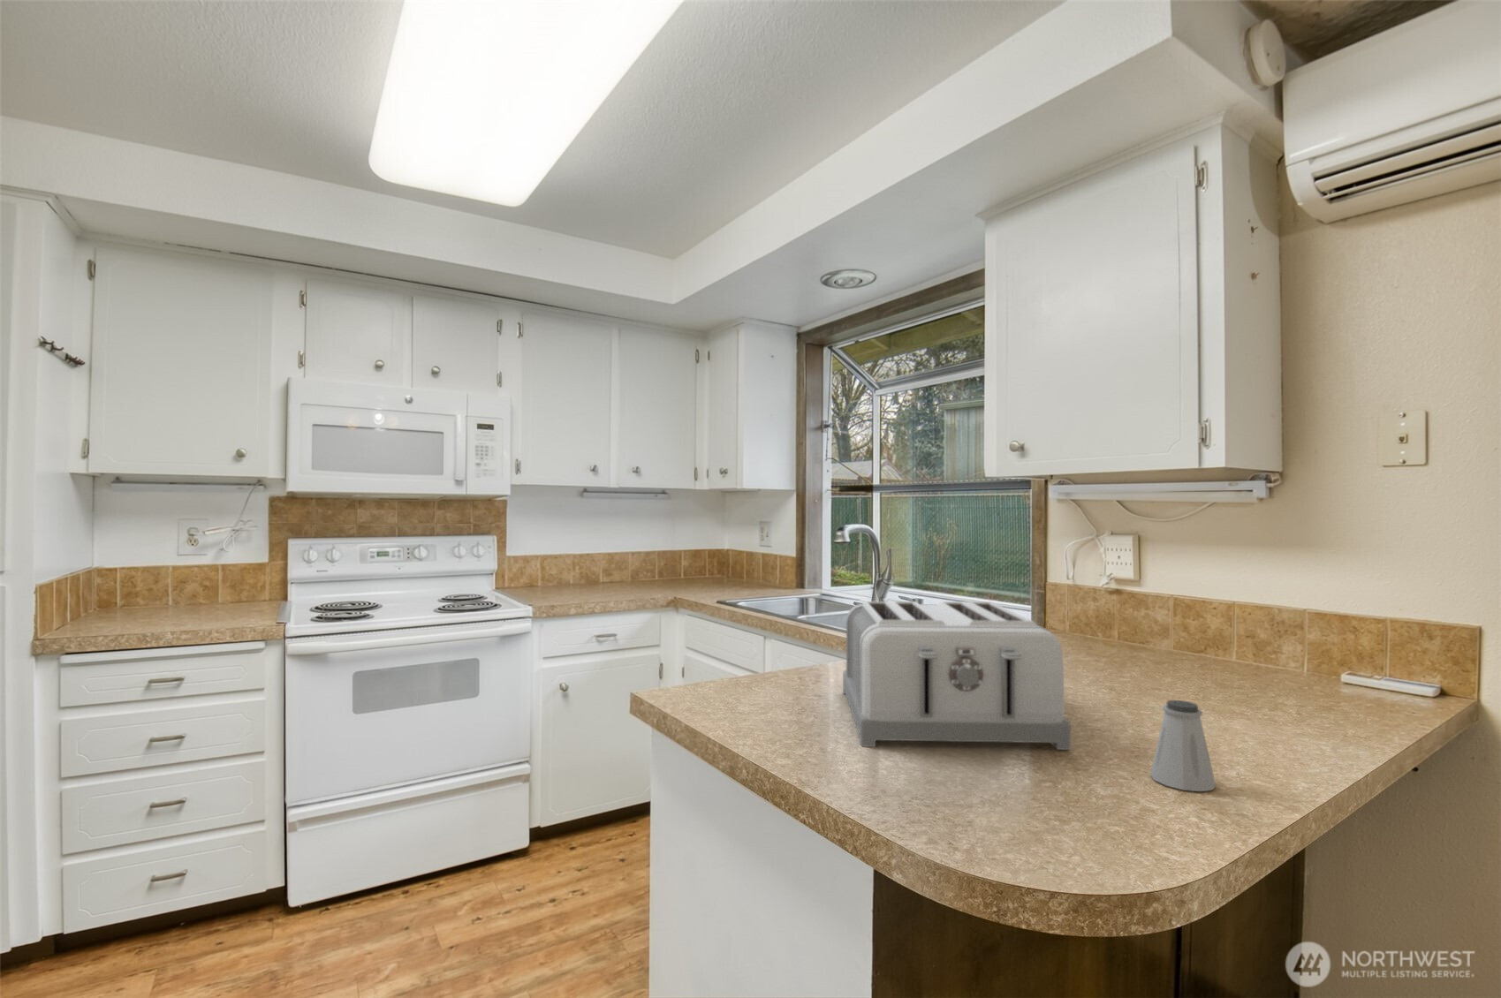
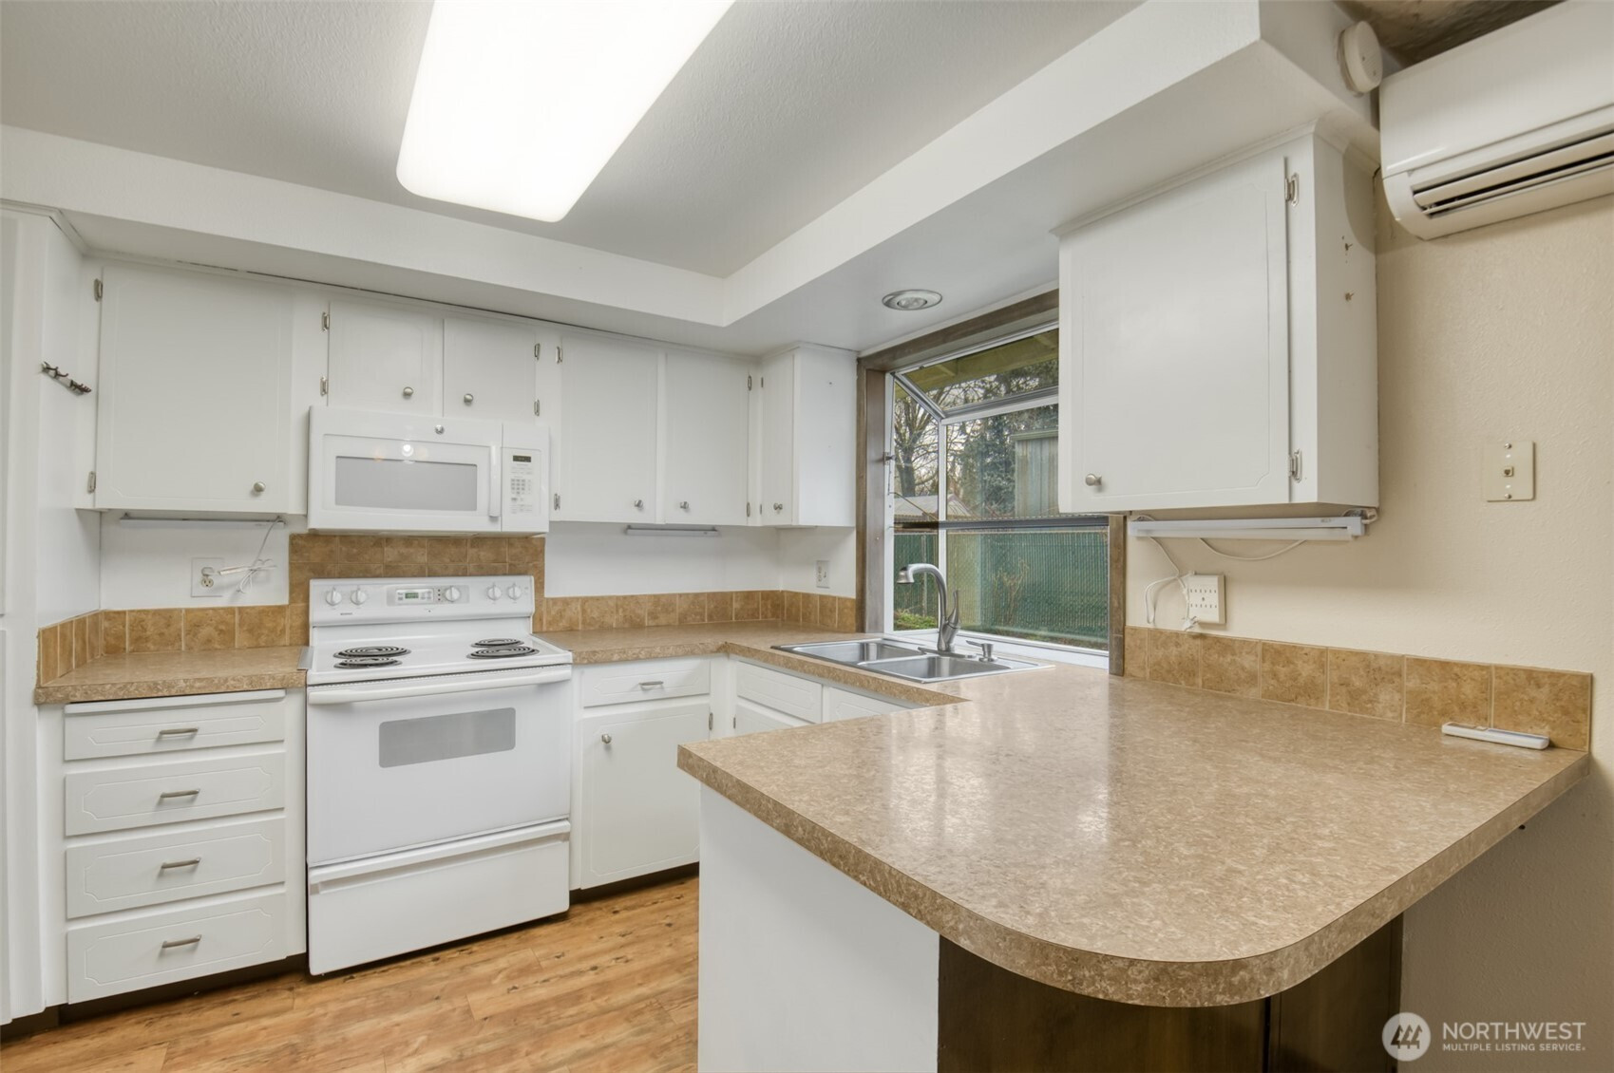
- toaster [842,600,1072,751]
- saltshaker [1149,699,1217,792]
